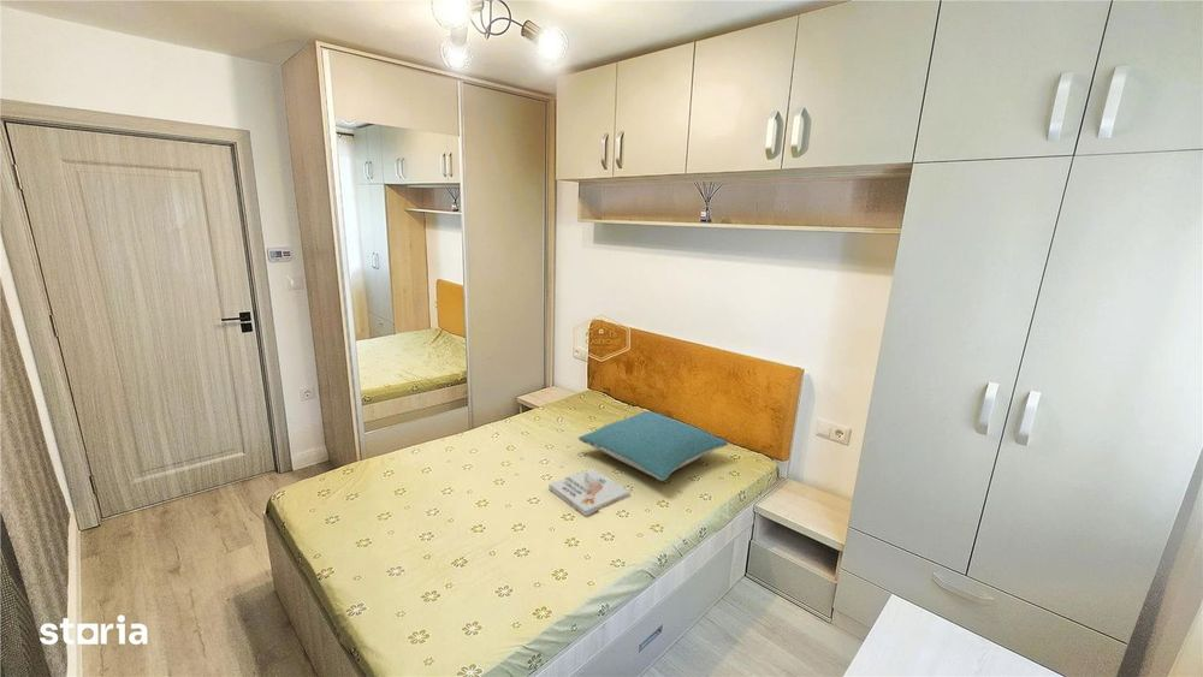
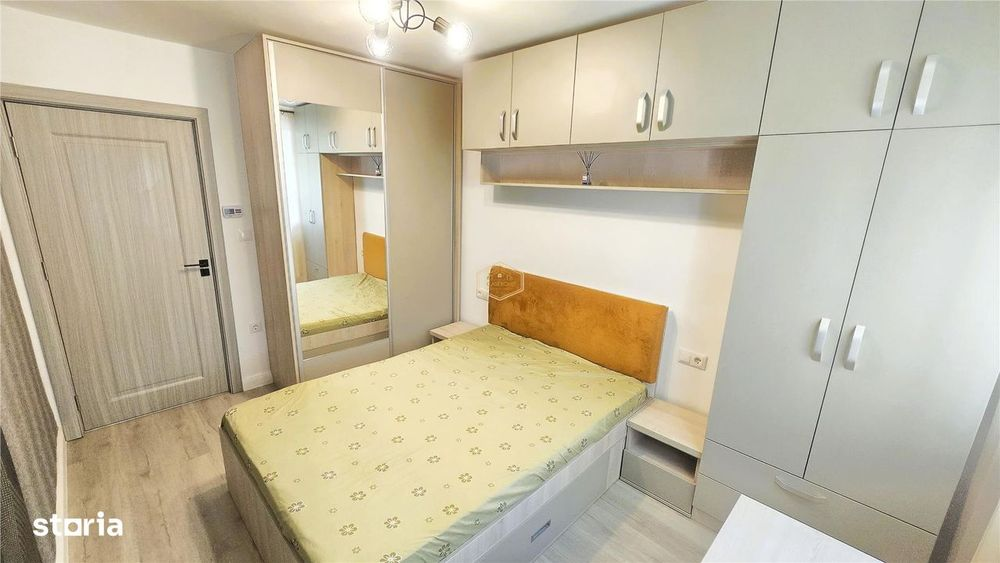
- book [547,467,632,517]
- pillow [577,410,730,482]
